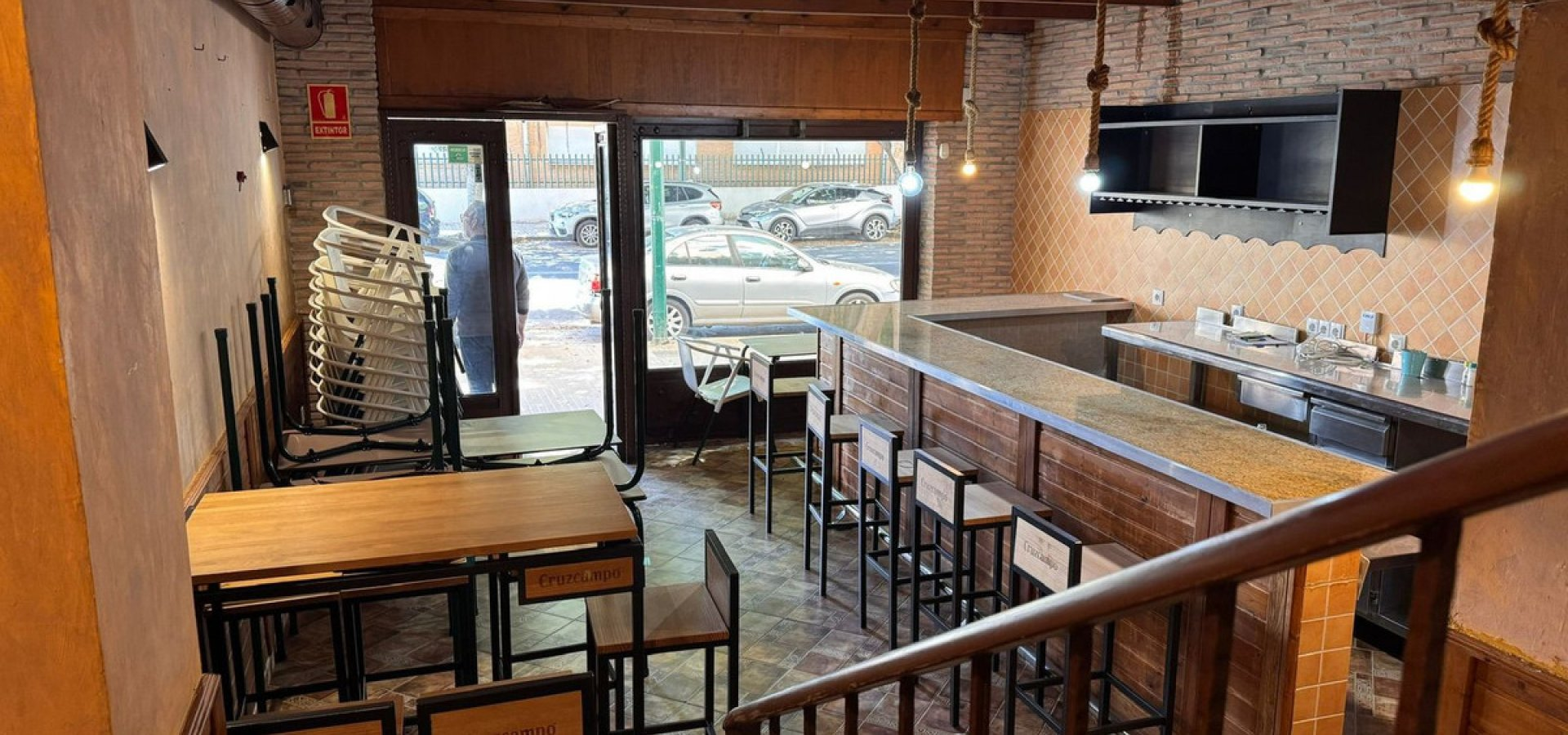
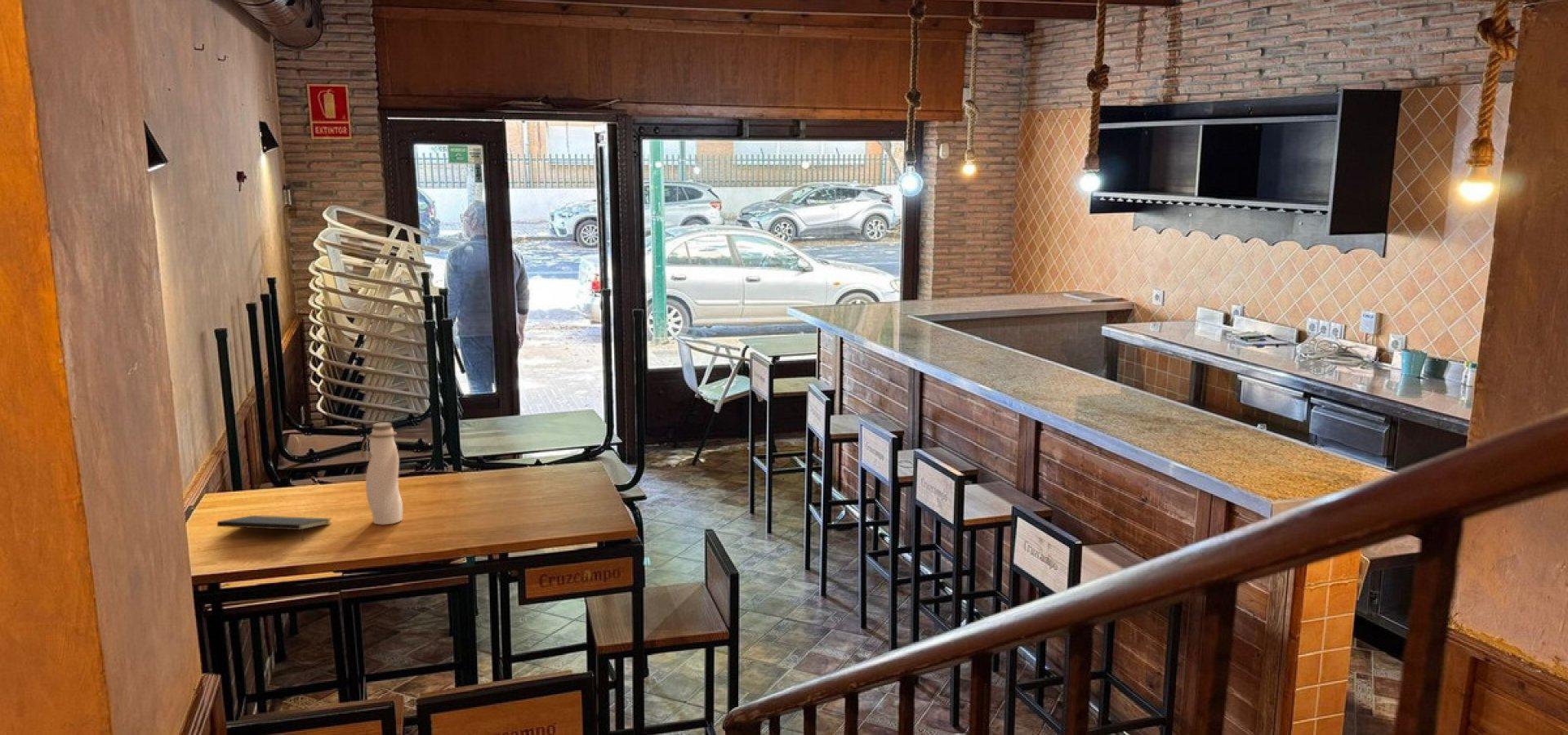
+ water bottle [360,421,403,525]
+ notepad [216,515,332,542]
